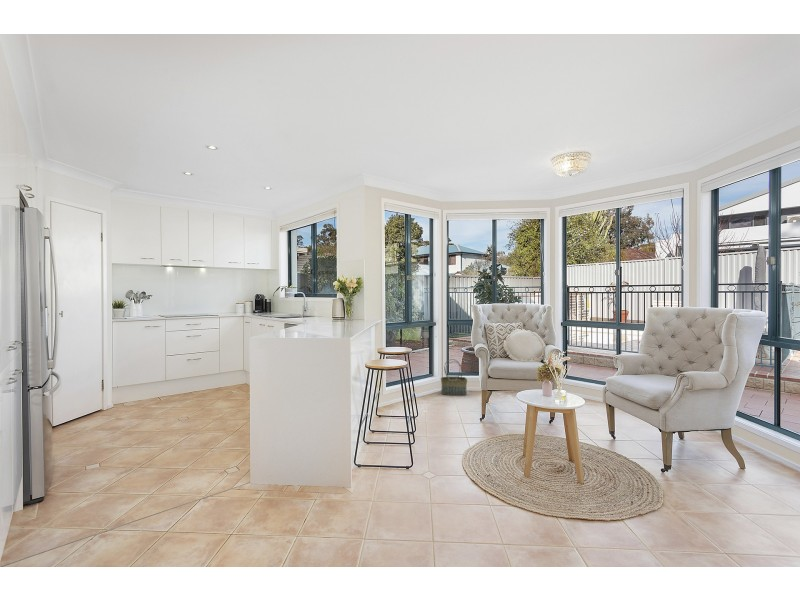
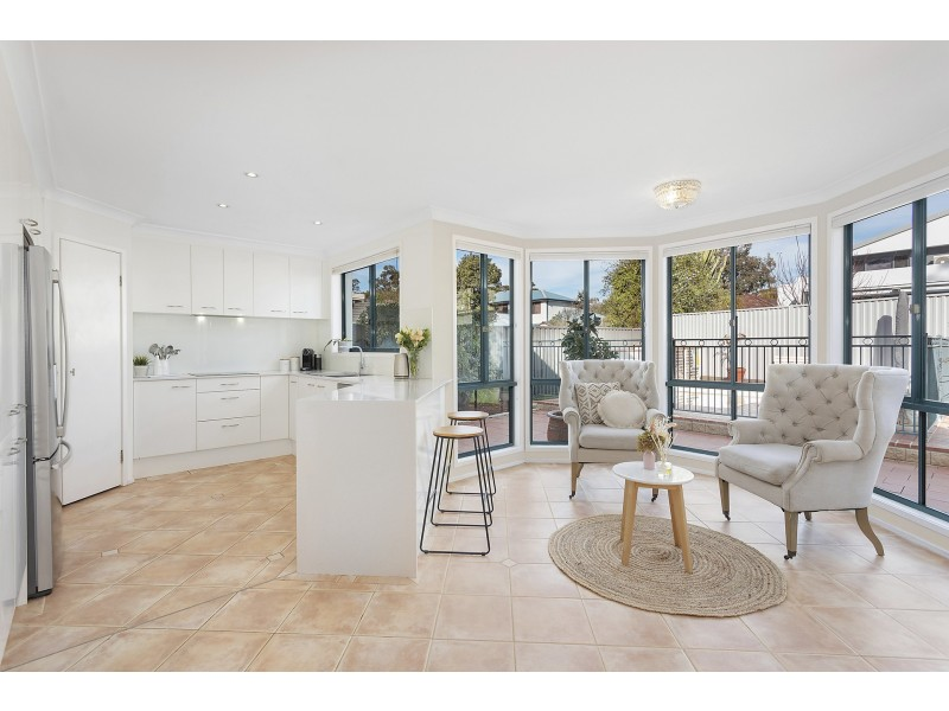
- basket [440,358,468,396]
